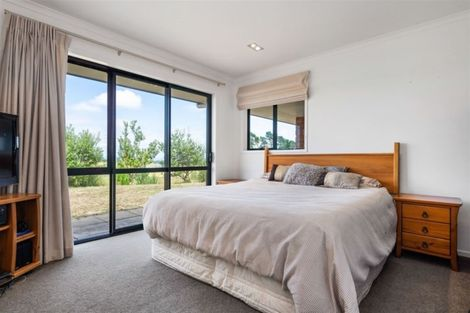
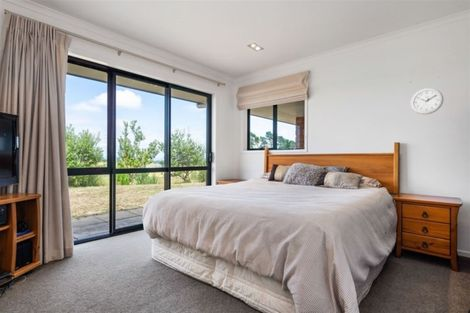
+ wall clock [410,87,444,115]
